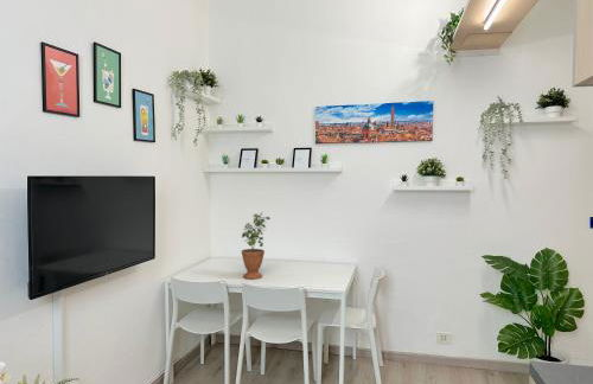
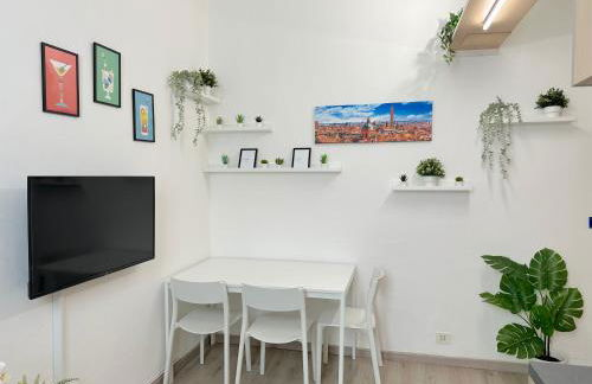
- potted plant [241,210,272,280]
